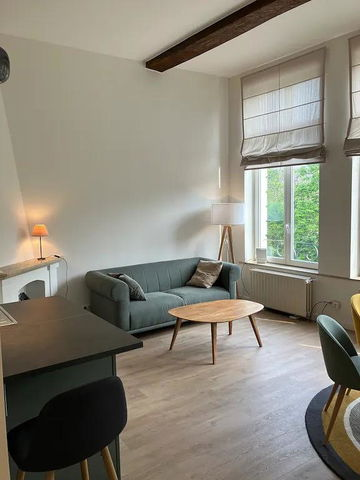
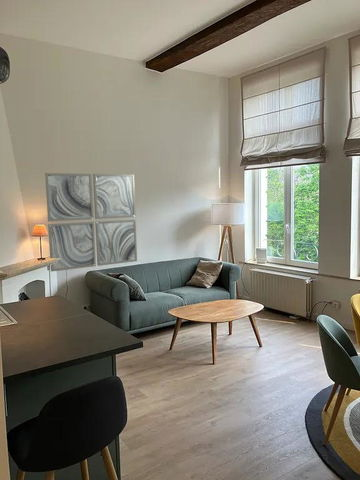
+ wall art [44,172,138,273]
